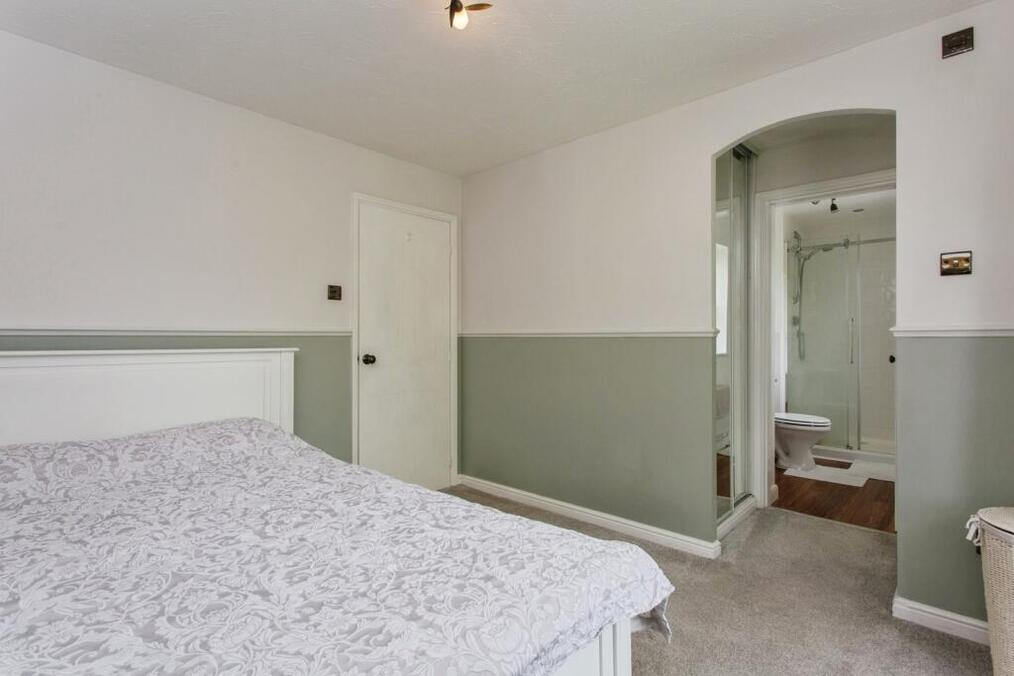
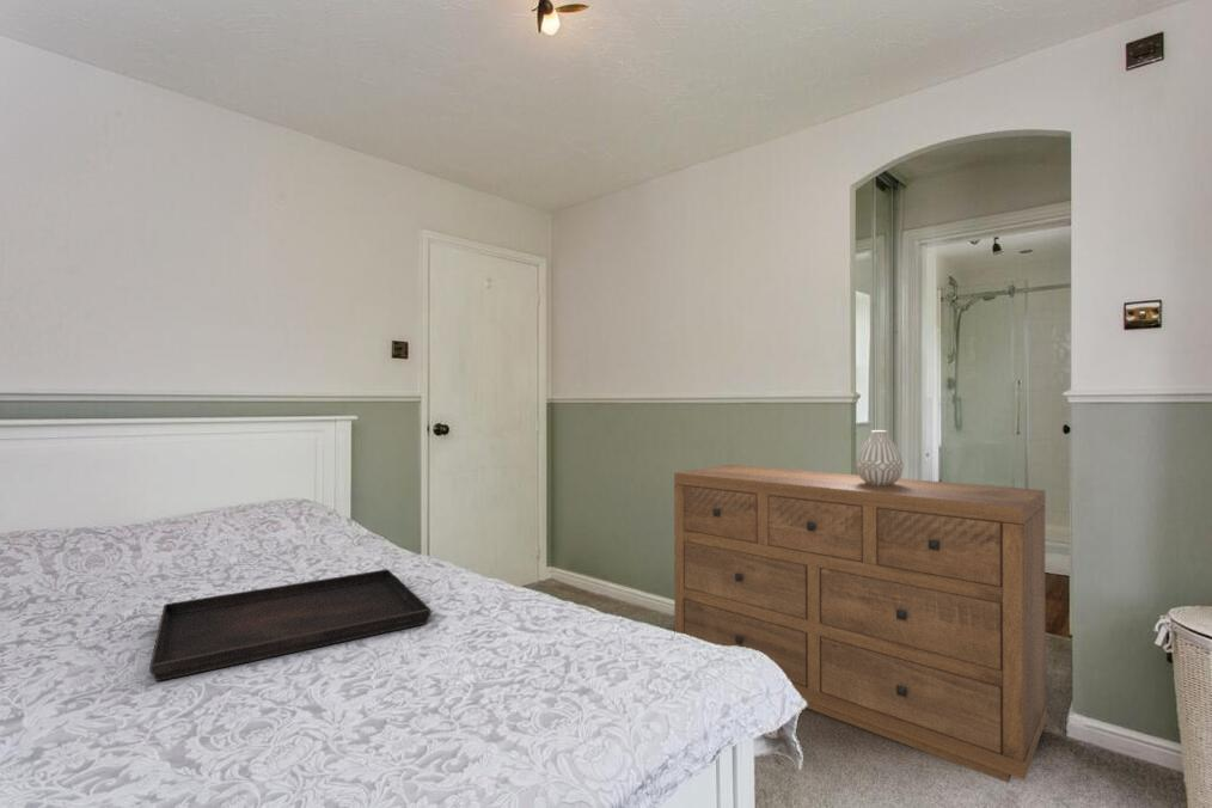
+ dresser [673,464,1048,784]
+ serving tray [148,568,433,682]
+ vase [855,429,905,485]
